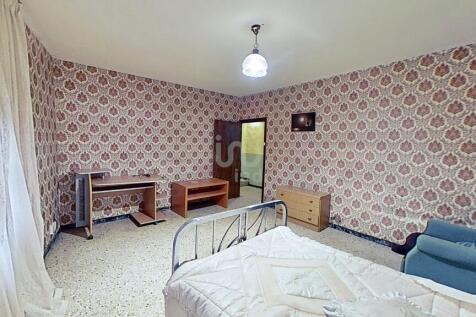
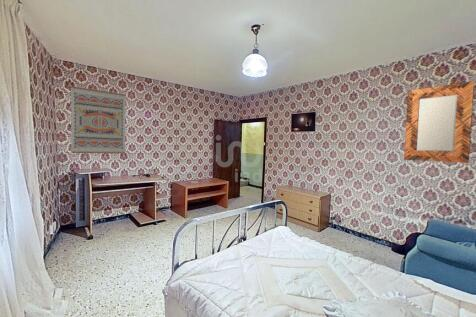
+ home mirror [403,80,475,164]
+ wall art [70,85,127,154]
